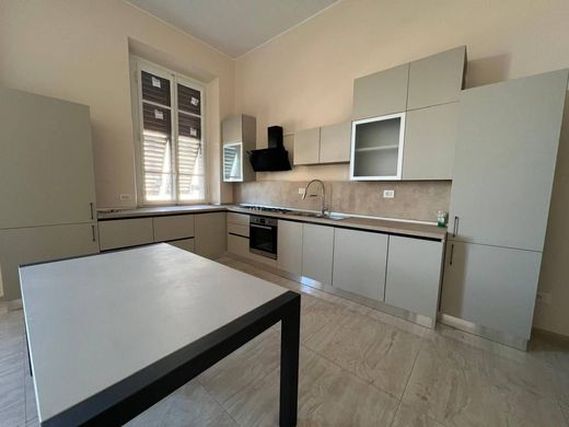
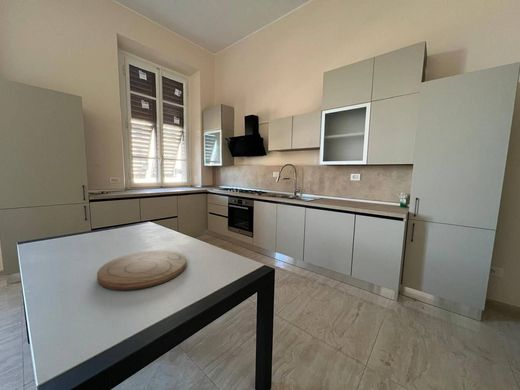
+ cutting board [96,249,187,291]
